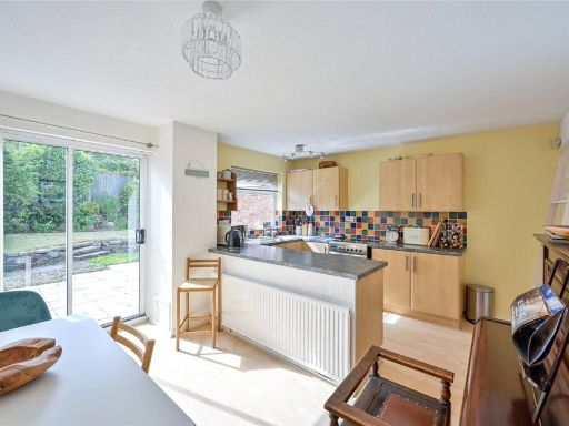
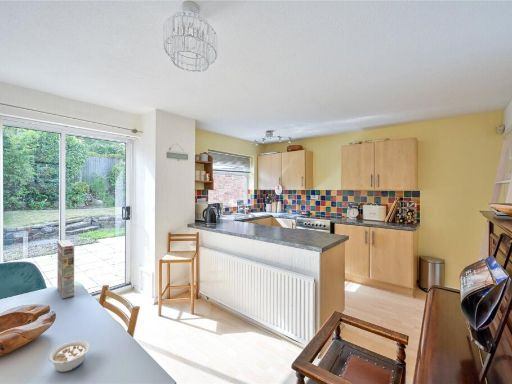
+ cereal box [57,239,75,300]
+ legume [48,340,91,373]
